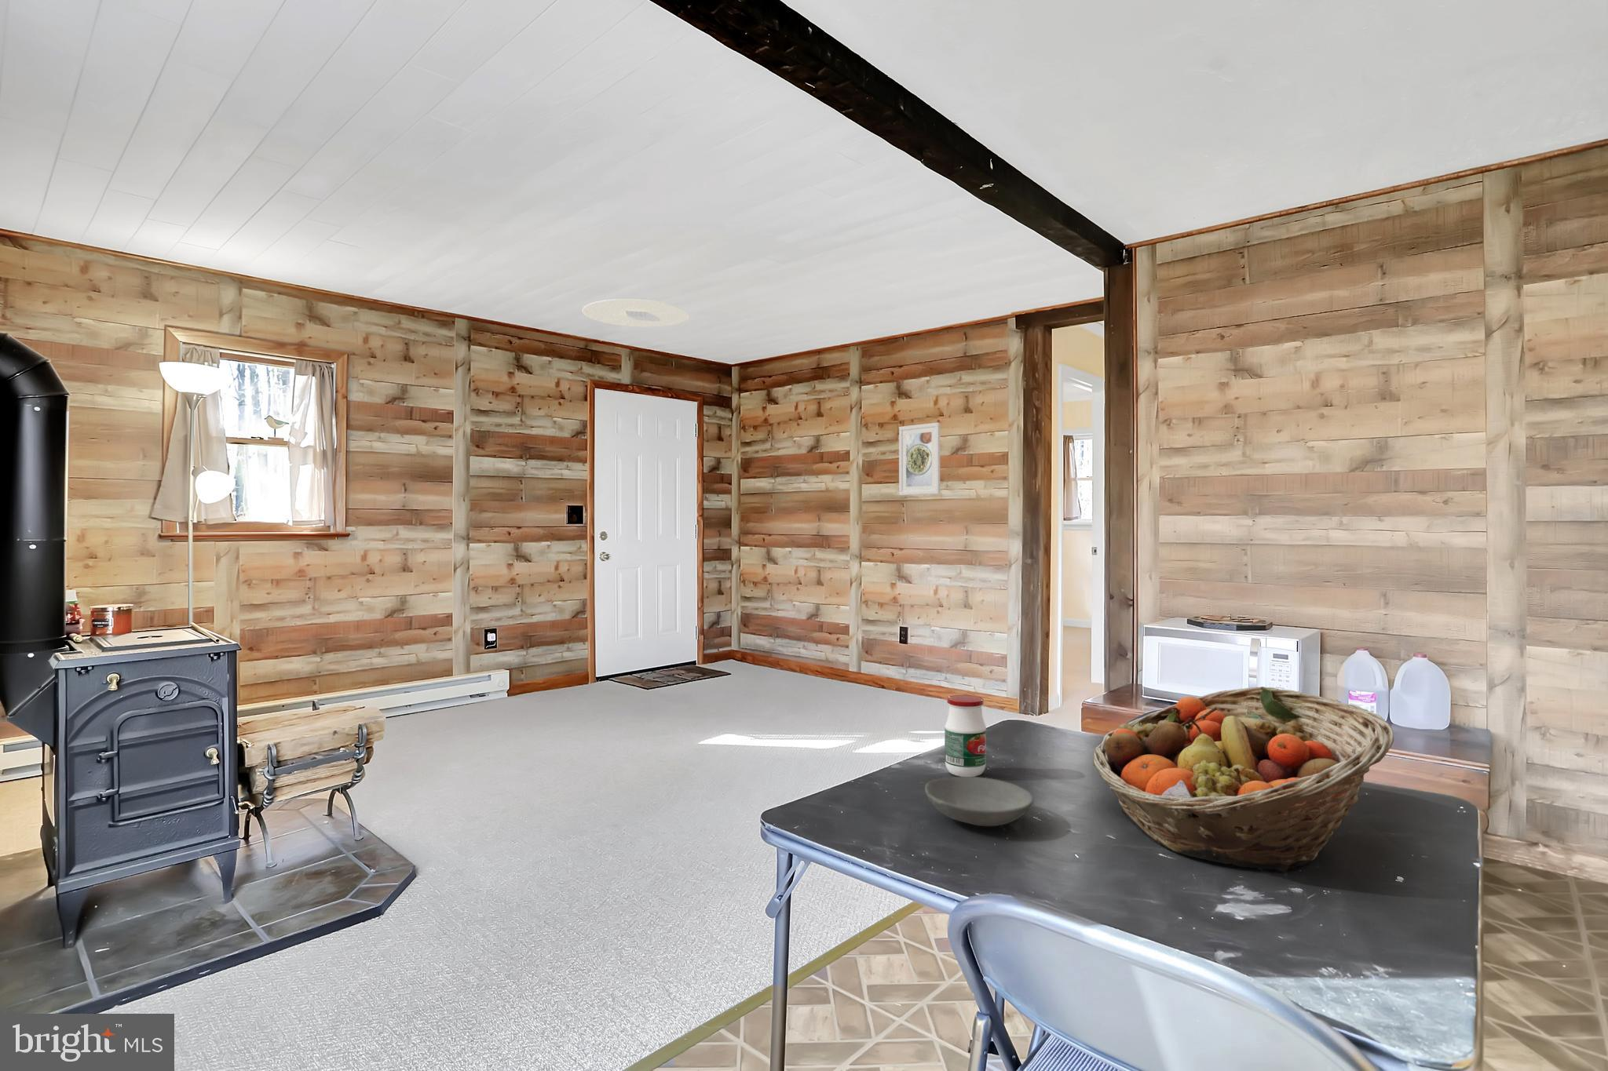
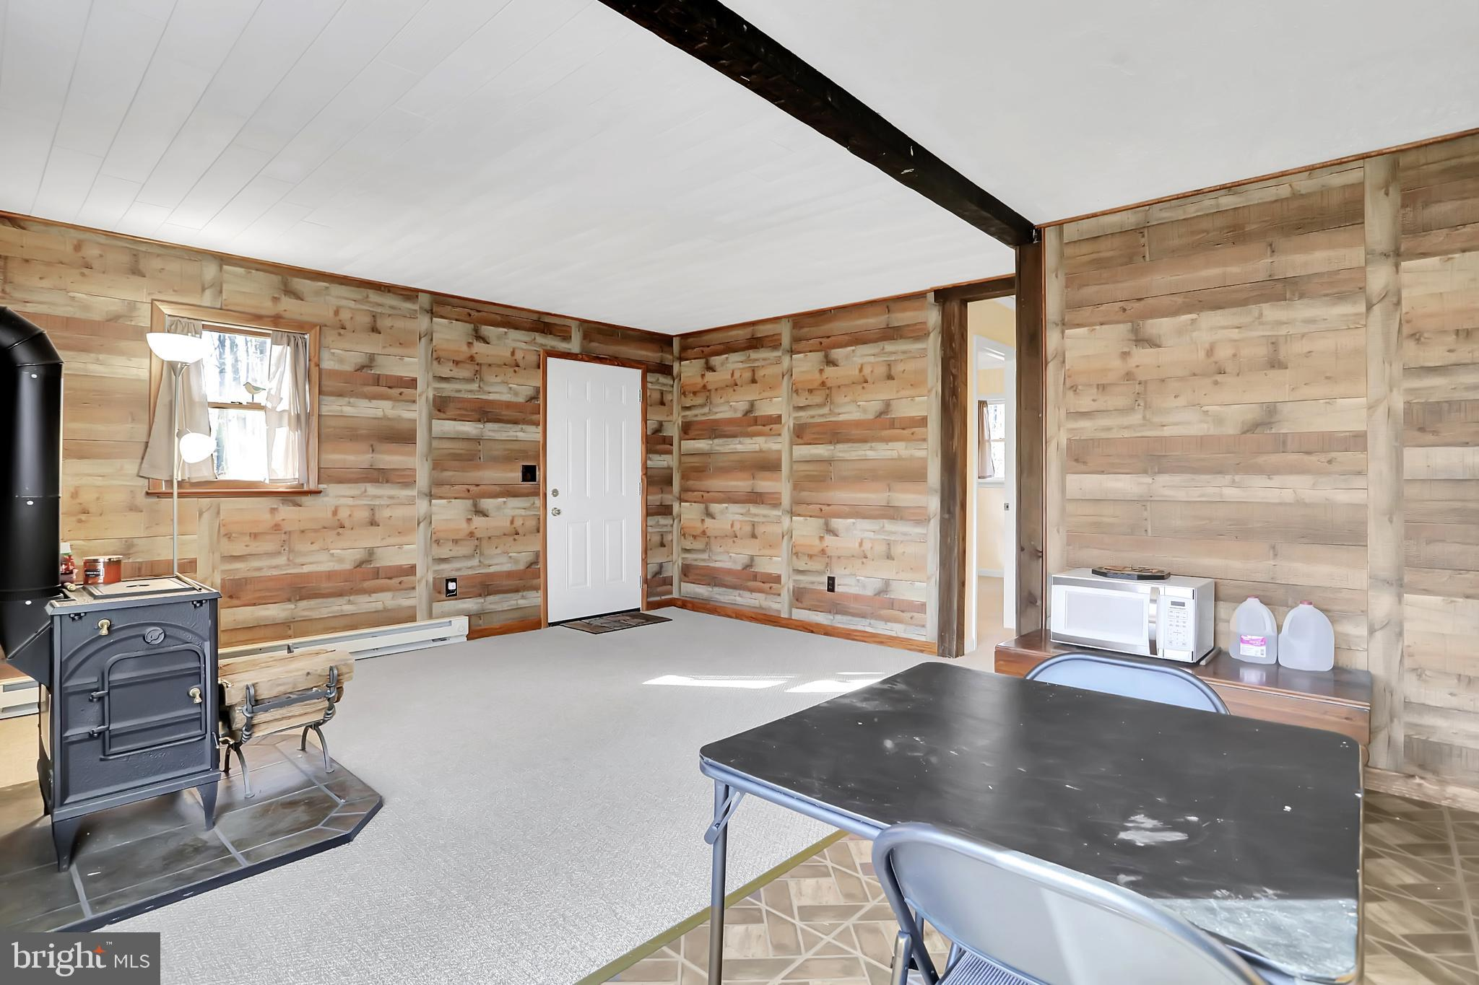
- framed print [898,422,941,496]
- bowl [924,776,1035,827]
- jar [943,694,988,777]
- fruit basket [1093,686,1394,873]
- ceiling light [582,298,690,328]
